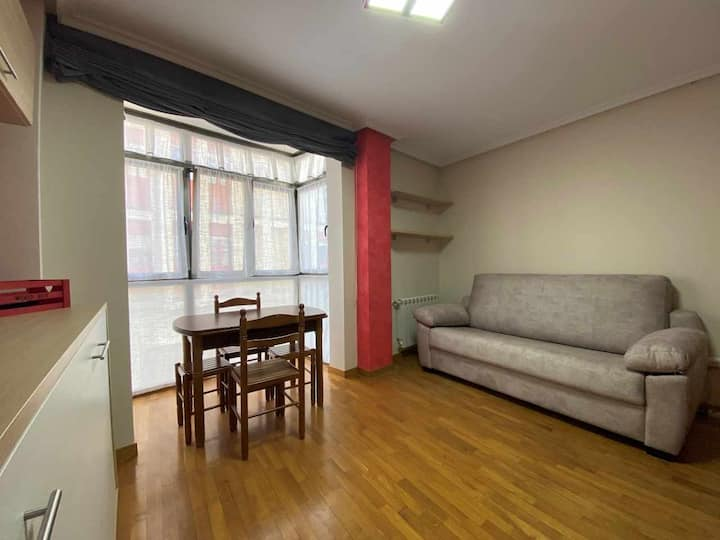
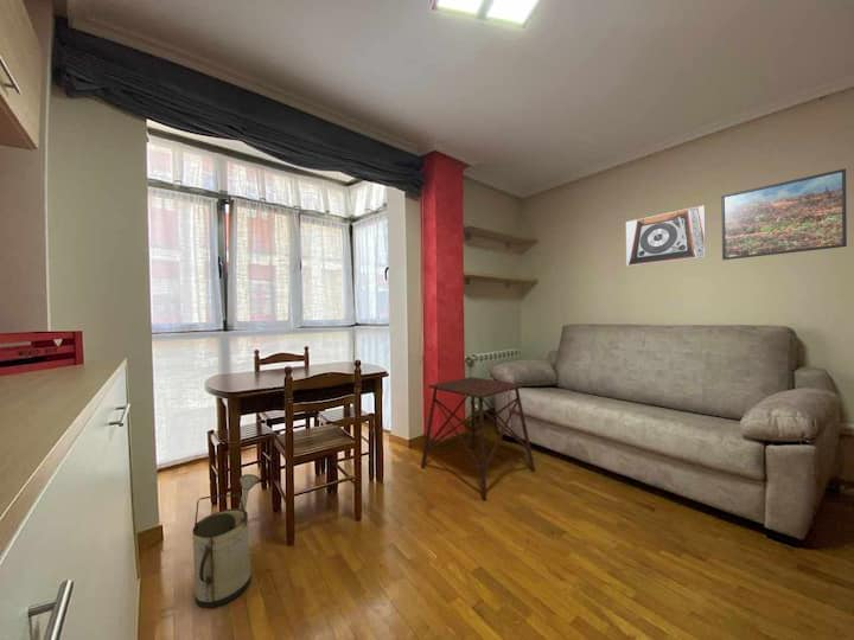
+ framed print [625,204,707,268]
+ watering can [191,473,261,609]
+ side table [420,376,536,500]
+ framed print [720,167,848,261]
